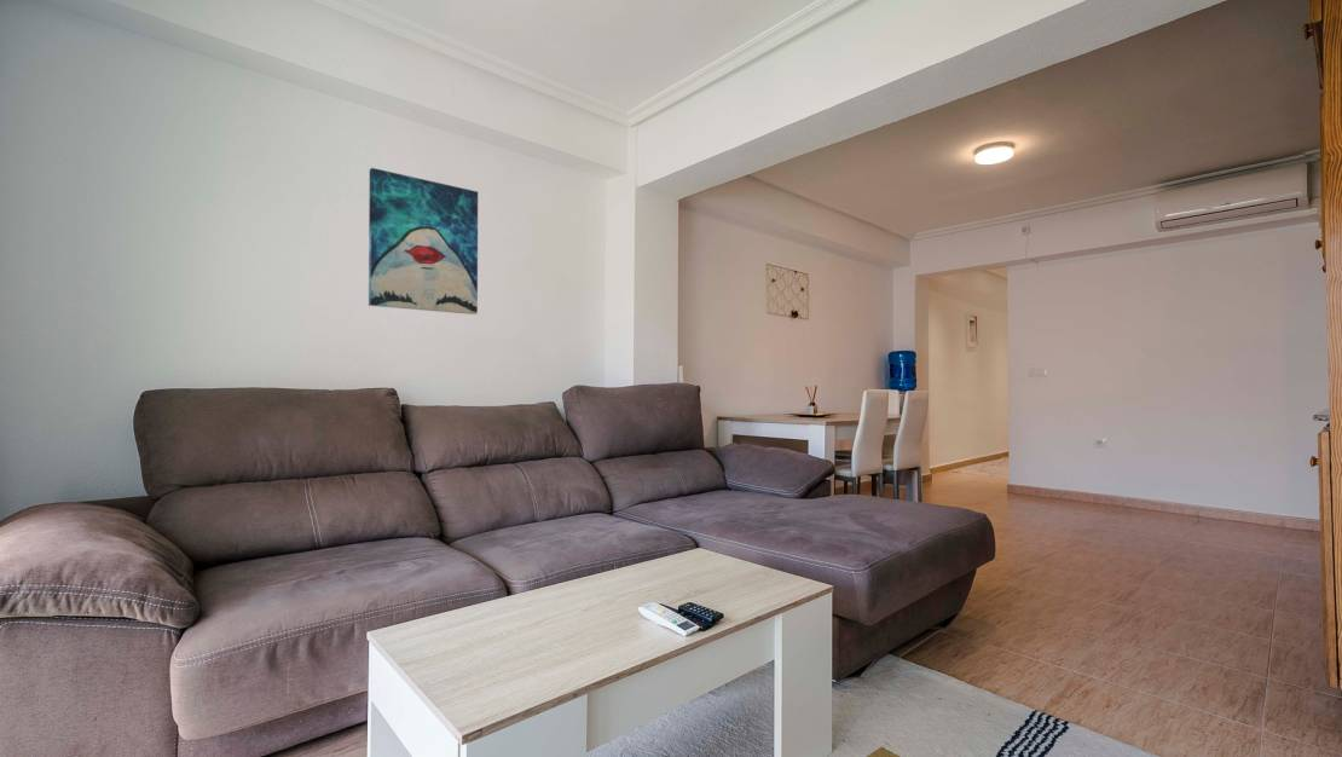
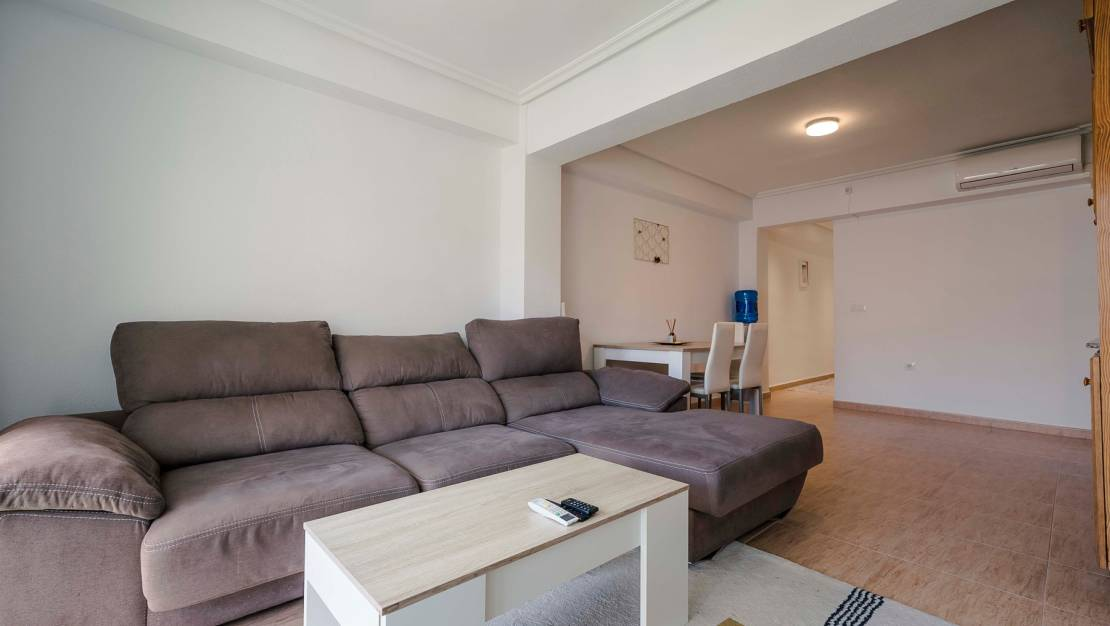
- wall art [368,167,479,316]
